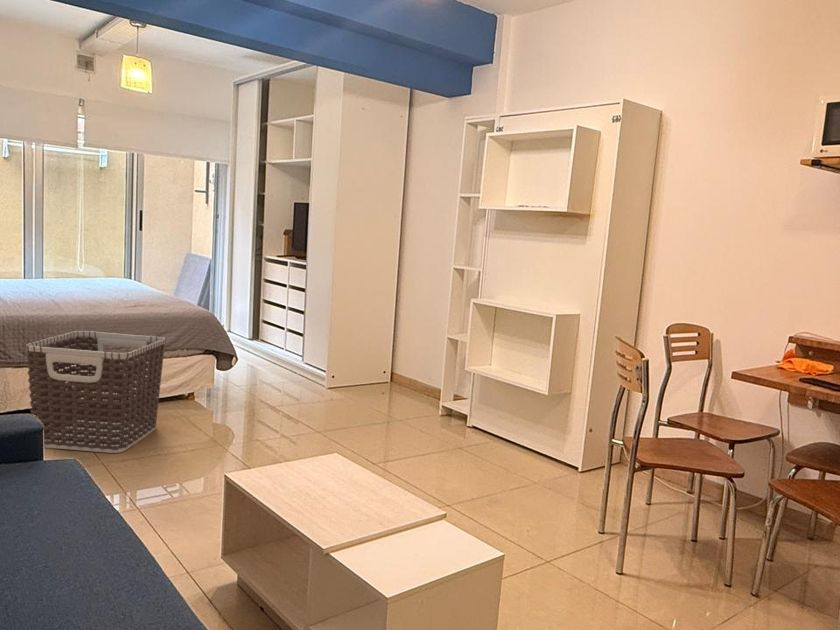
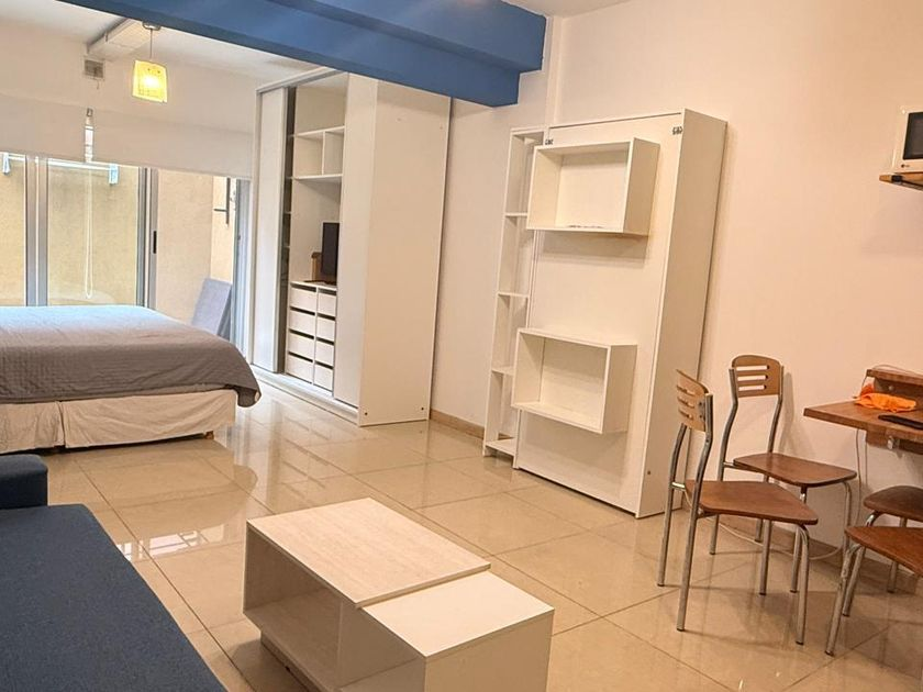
- clothes hamper [25,330,167,454]
